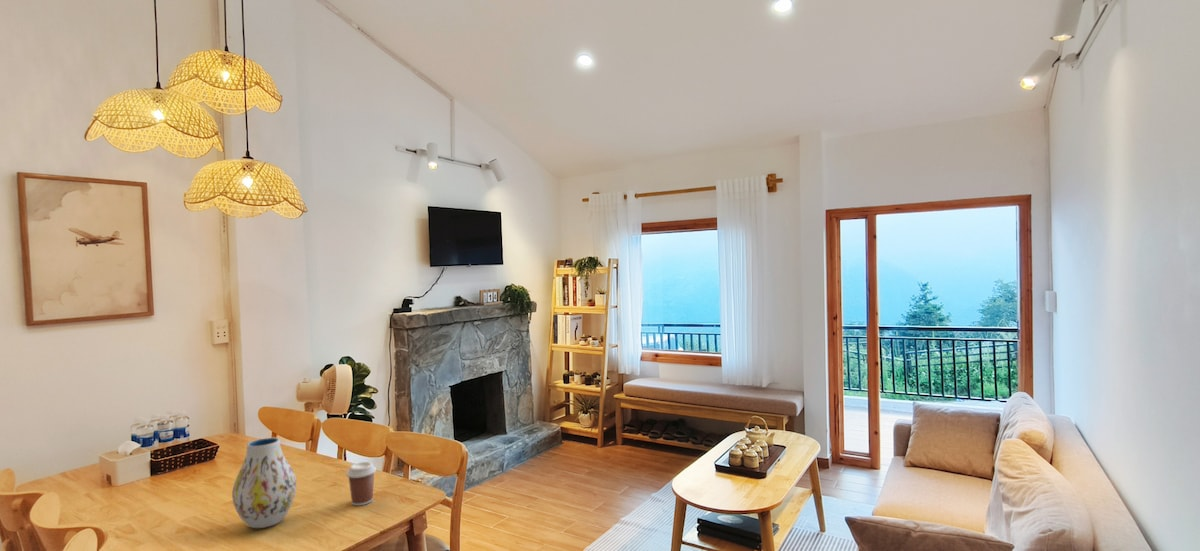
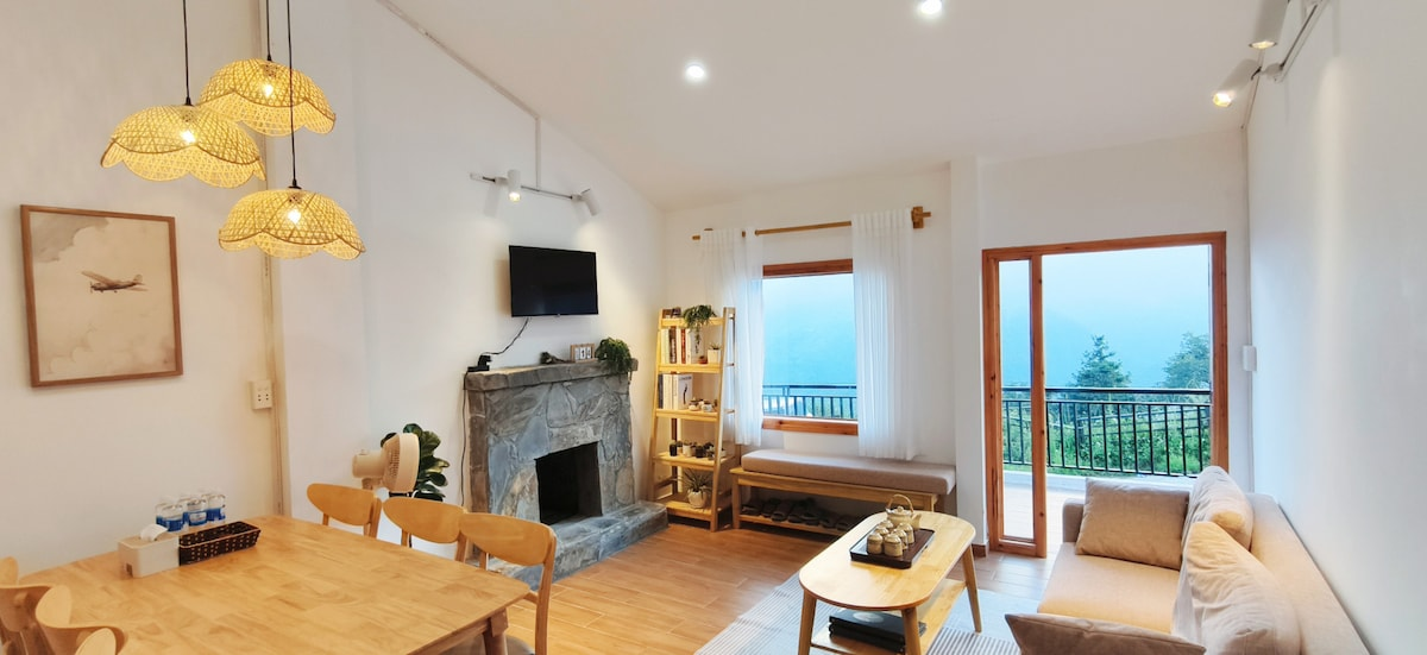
- vase [231,437,297,529]
- coffee cup [345,461,377,506]
